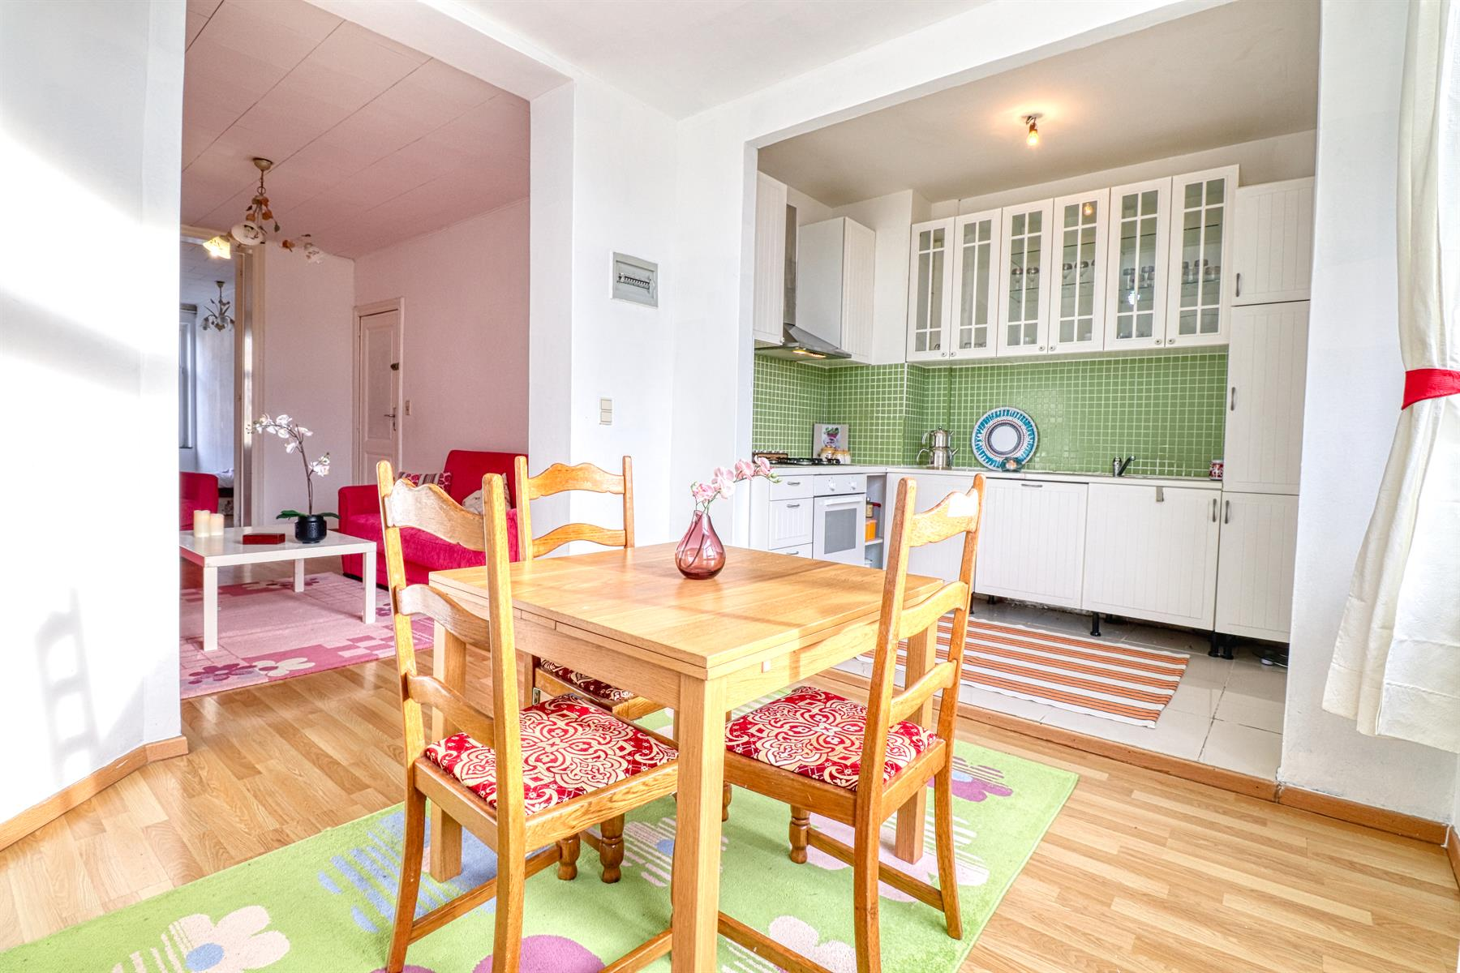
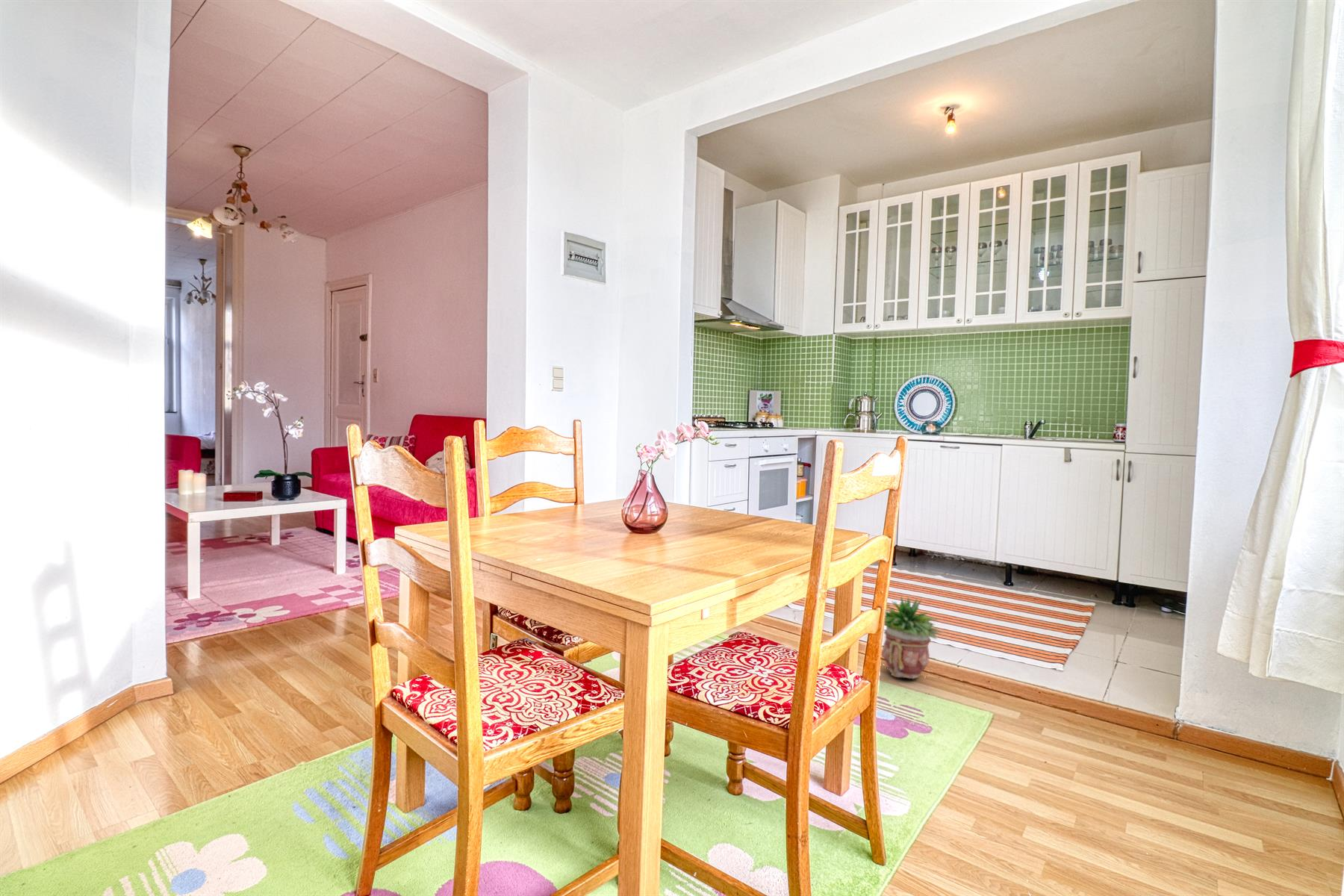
+ potted plant [881,595,942,680]
